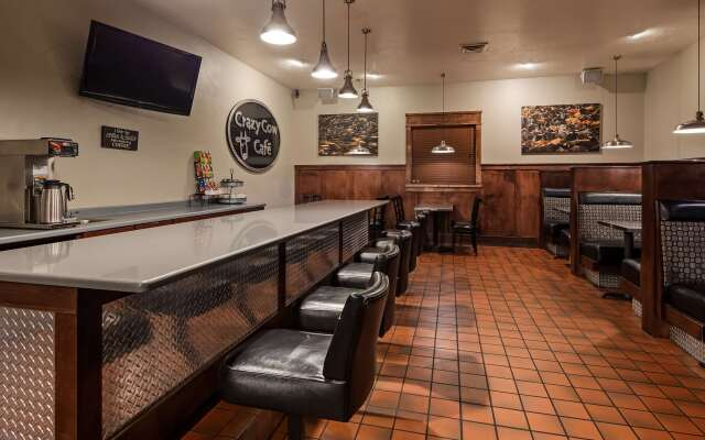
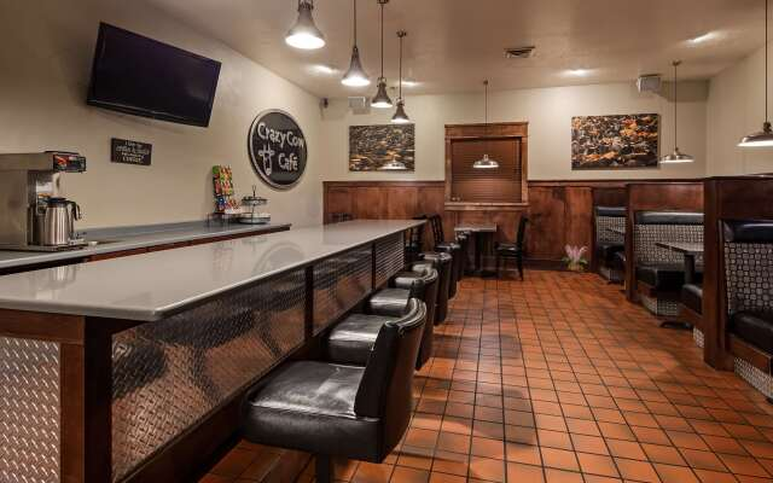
+ decorative plant [560,245,588,274]
